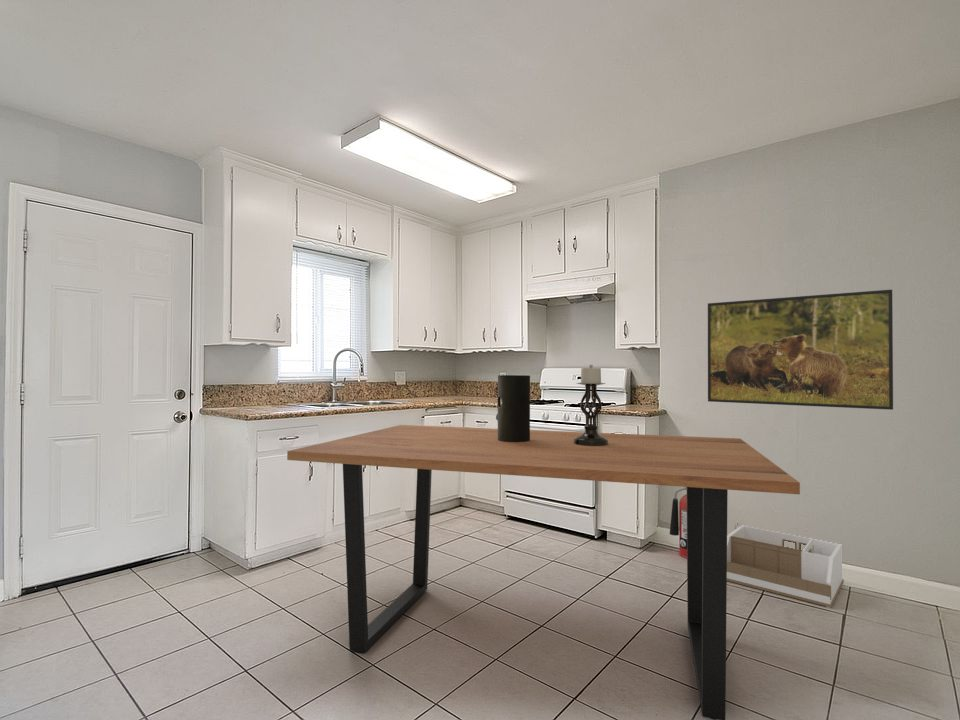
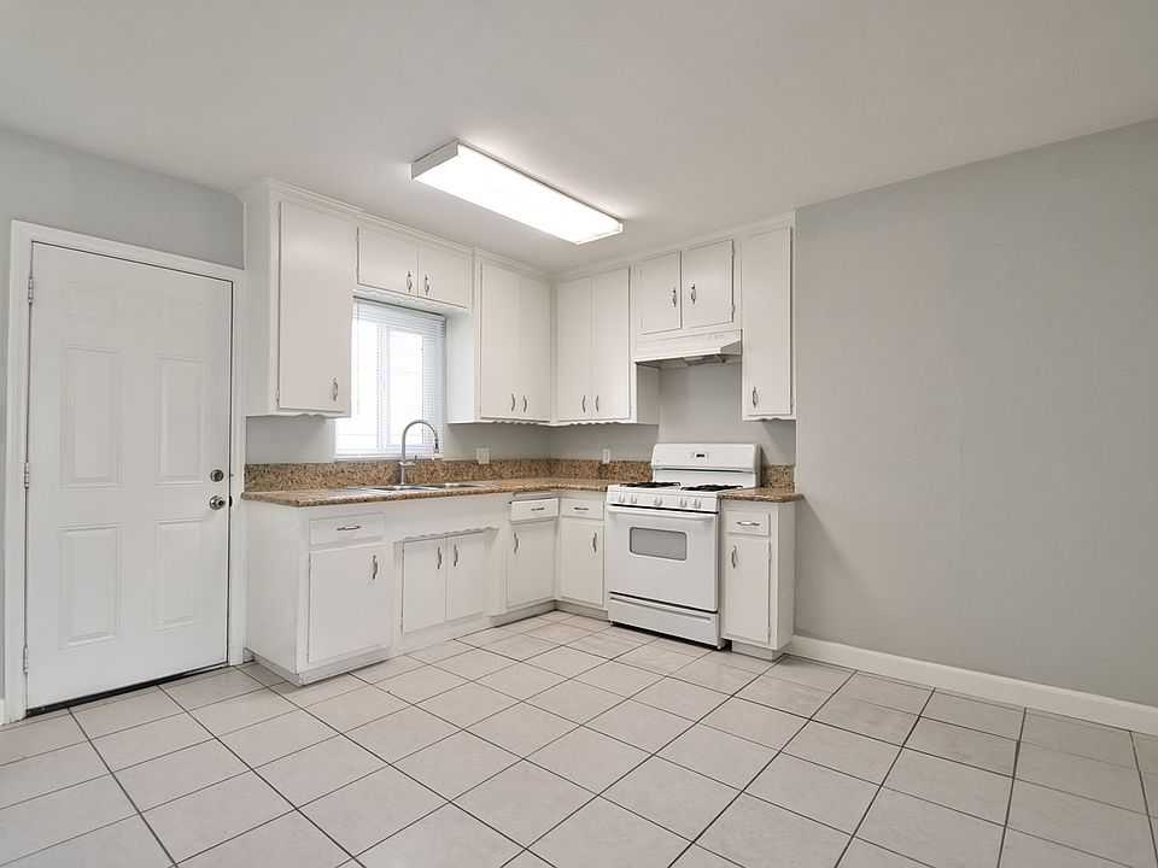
- dining table [286,424,801,720]
- fire extinguisher [669,487,687,559]
- vase [495,374,531,442]
- candle holder [574,364,608,446]
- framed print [707,289,894,411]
- storage bin [727,523,845,609]
